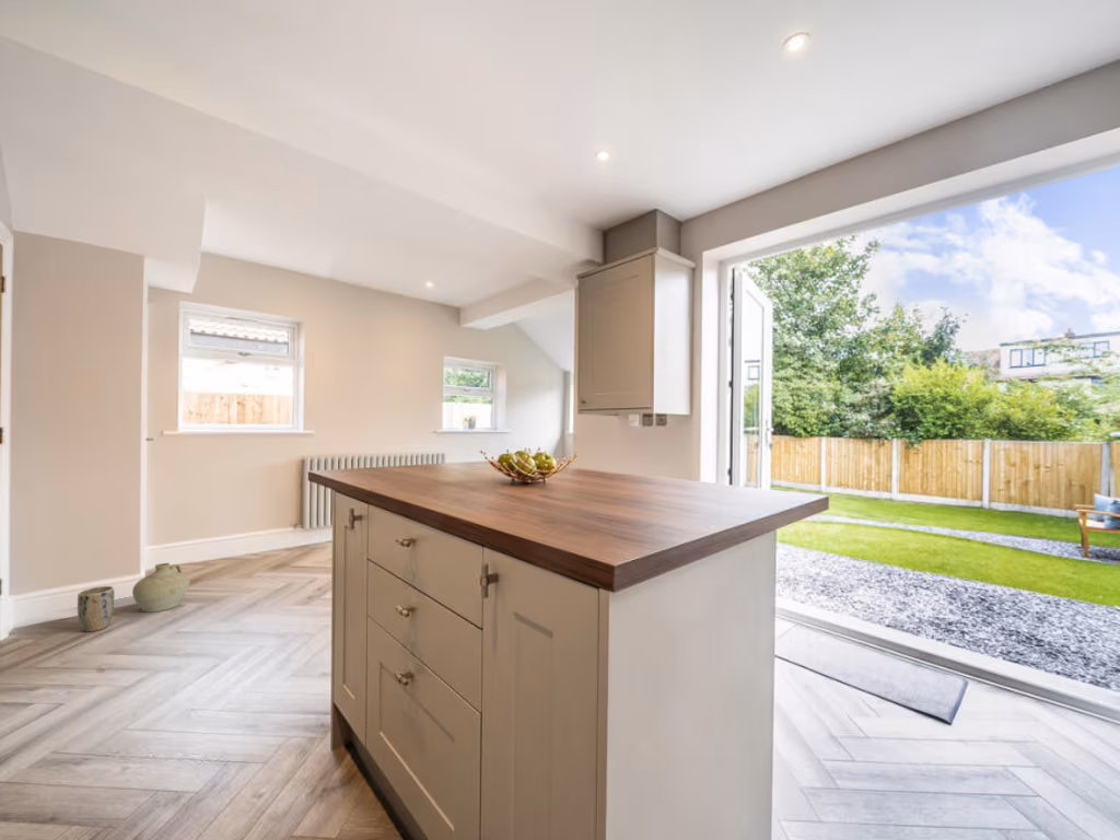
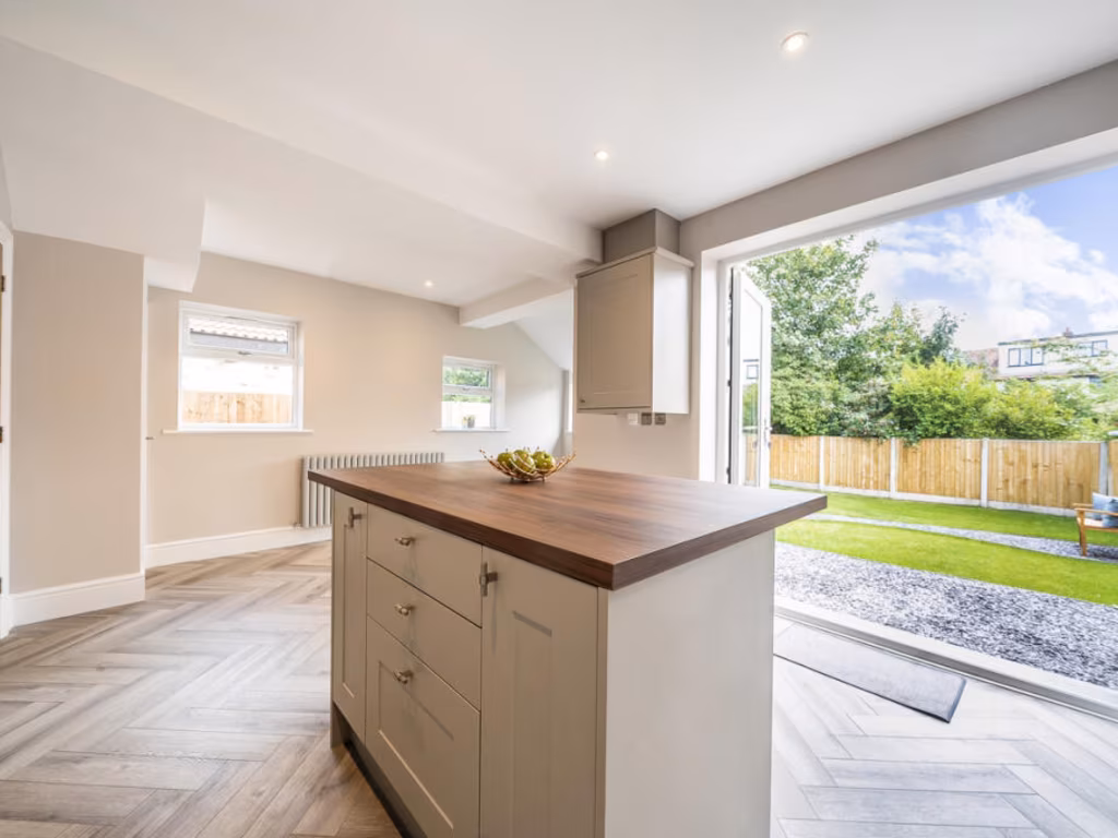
- ceramic jug [131,562,191,614]
- plant pot [77,585,115,633]
